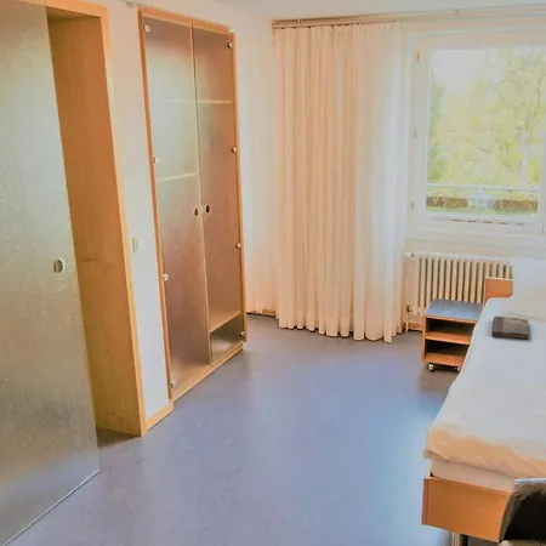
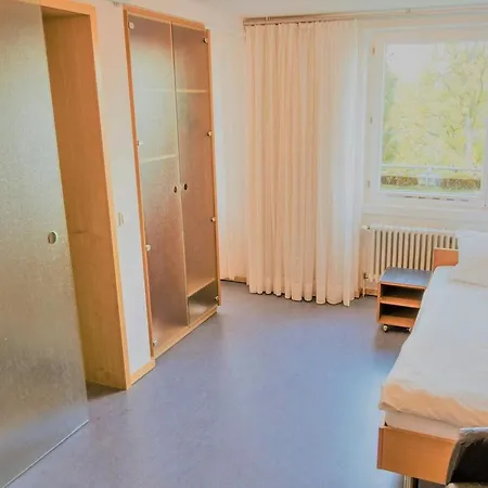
- book [490,315,530,340]
